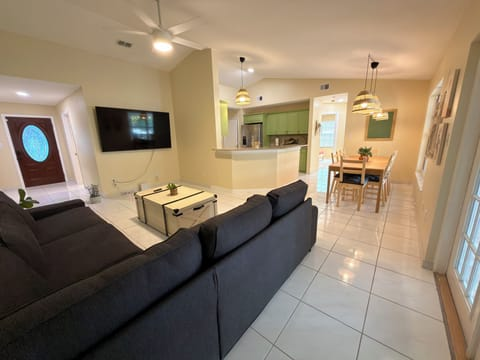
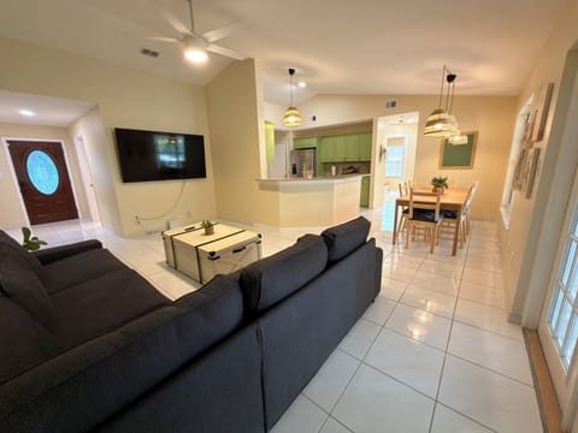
- potted plant [84,183,102,204]
